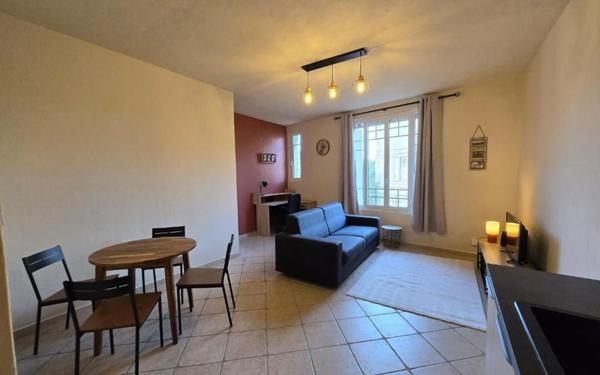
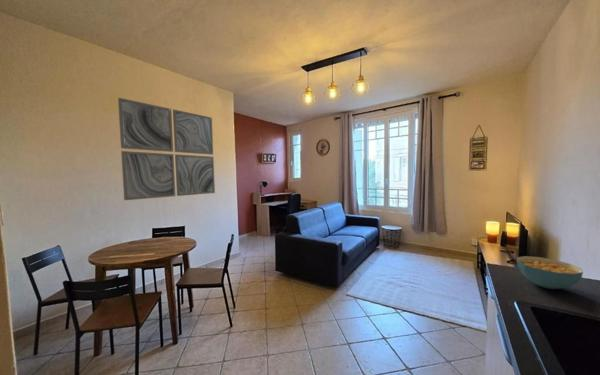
+ cereal bowl [516,255,584,290]
+ wall art [117,97,216,201]
